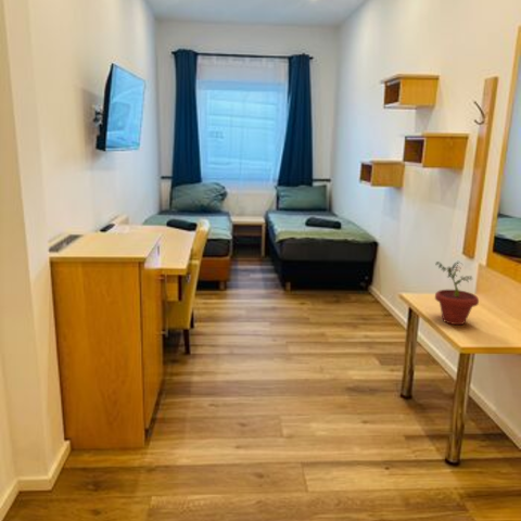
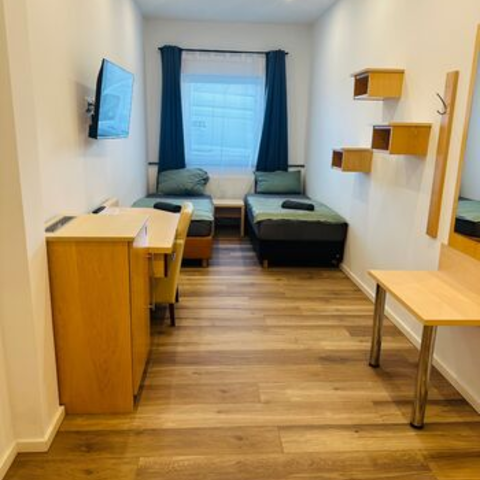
- potted plant [434,259,480,326]
